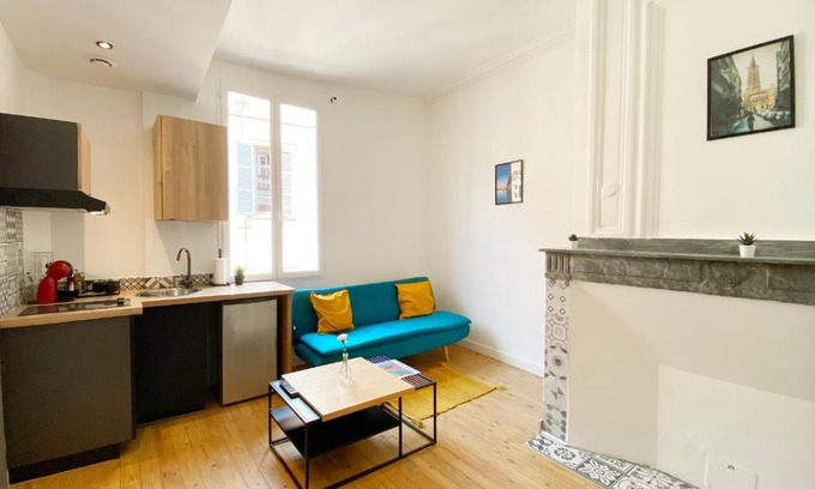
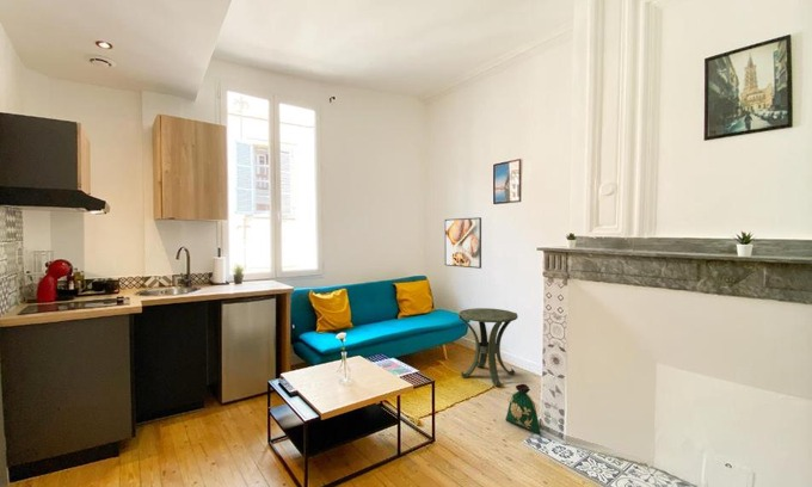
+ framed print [444,216,482,270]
+ bag [505,383,542,434]
+ side table [457,307,519,387]
